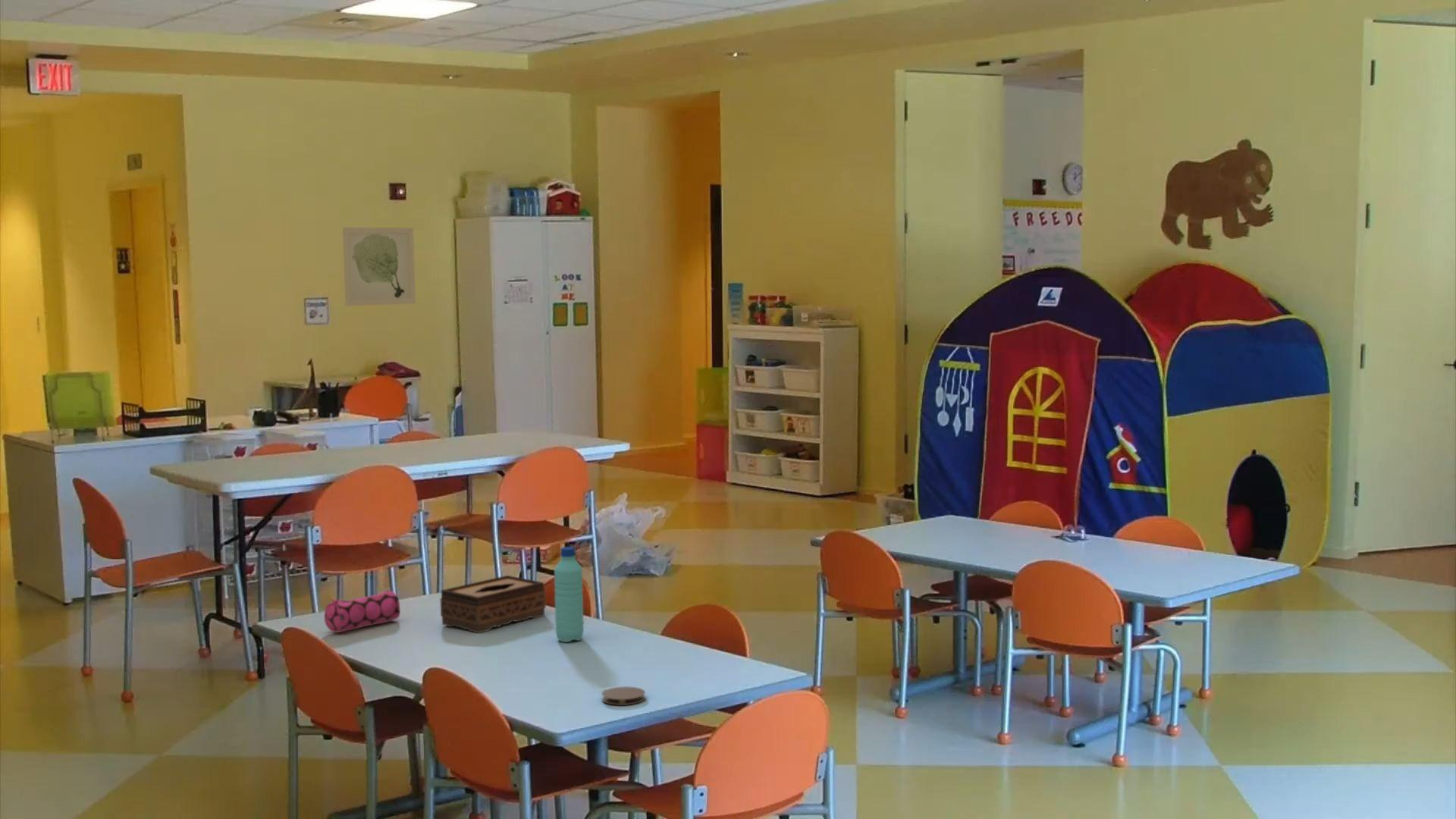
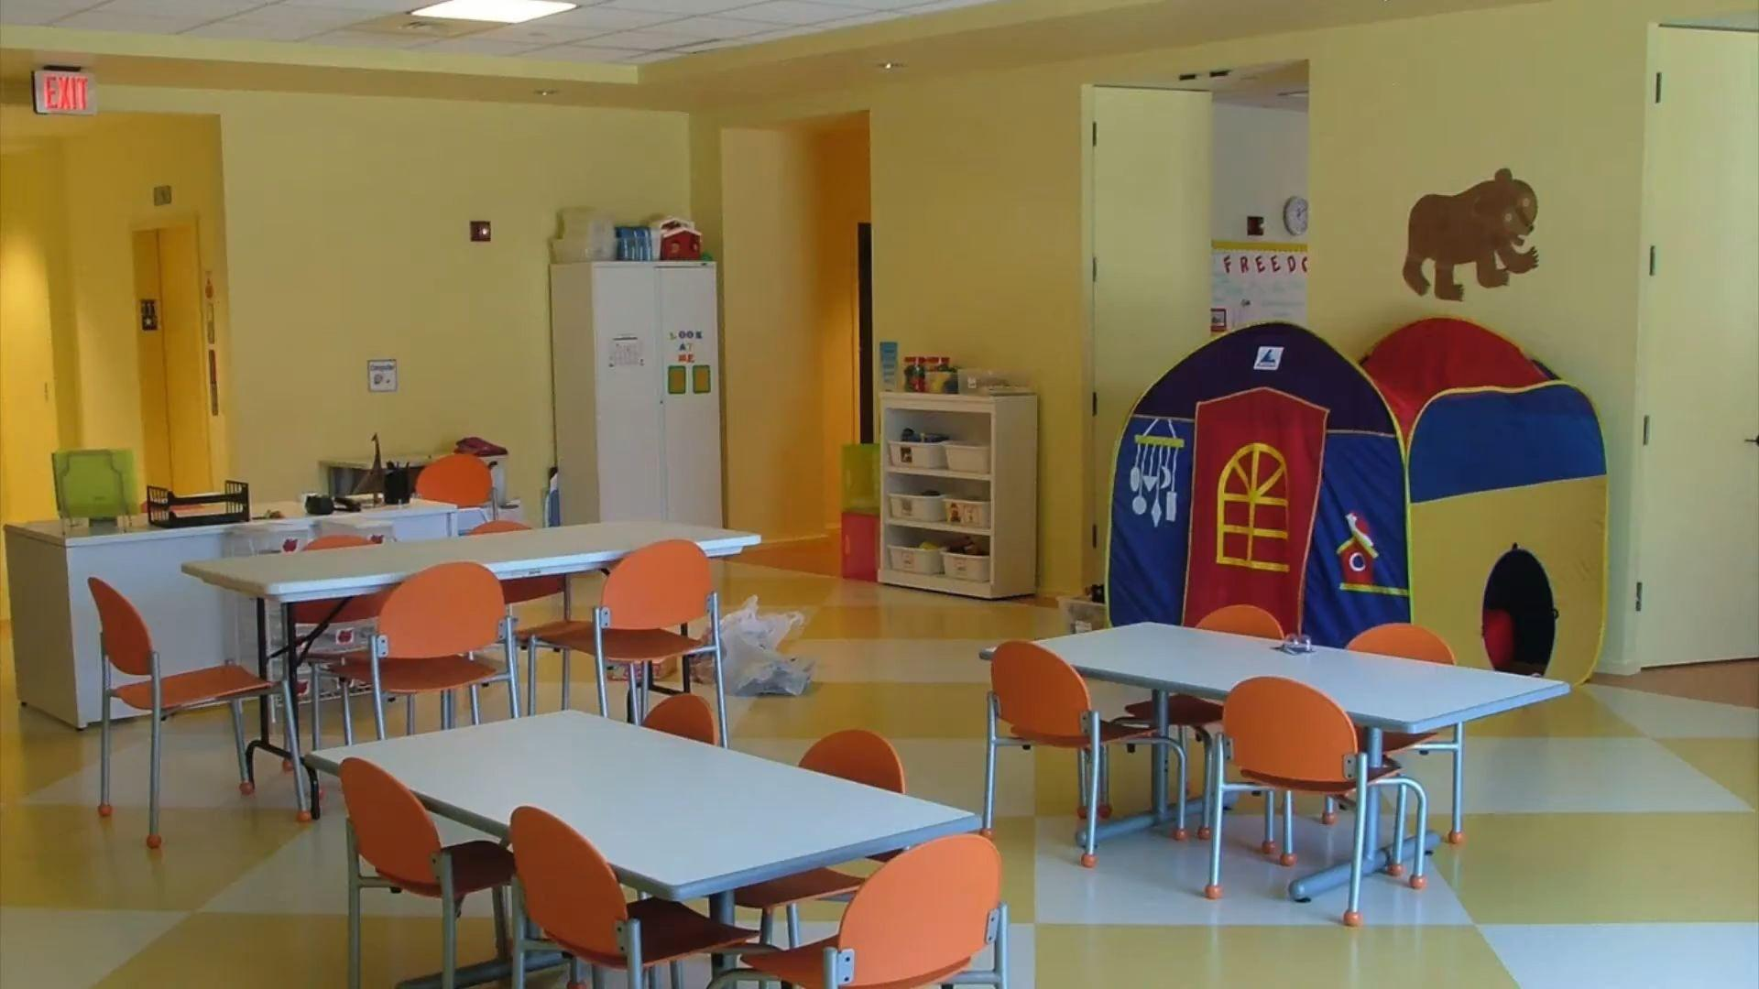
- tissue box [440,575,547,634]
- pencil case [324,589,401,633]
- wall art [342,227,416,306]
- water bottle [554,546,585,643]
- coaster [601,686,646,706]
